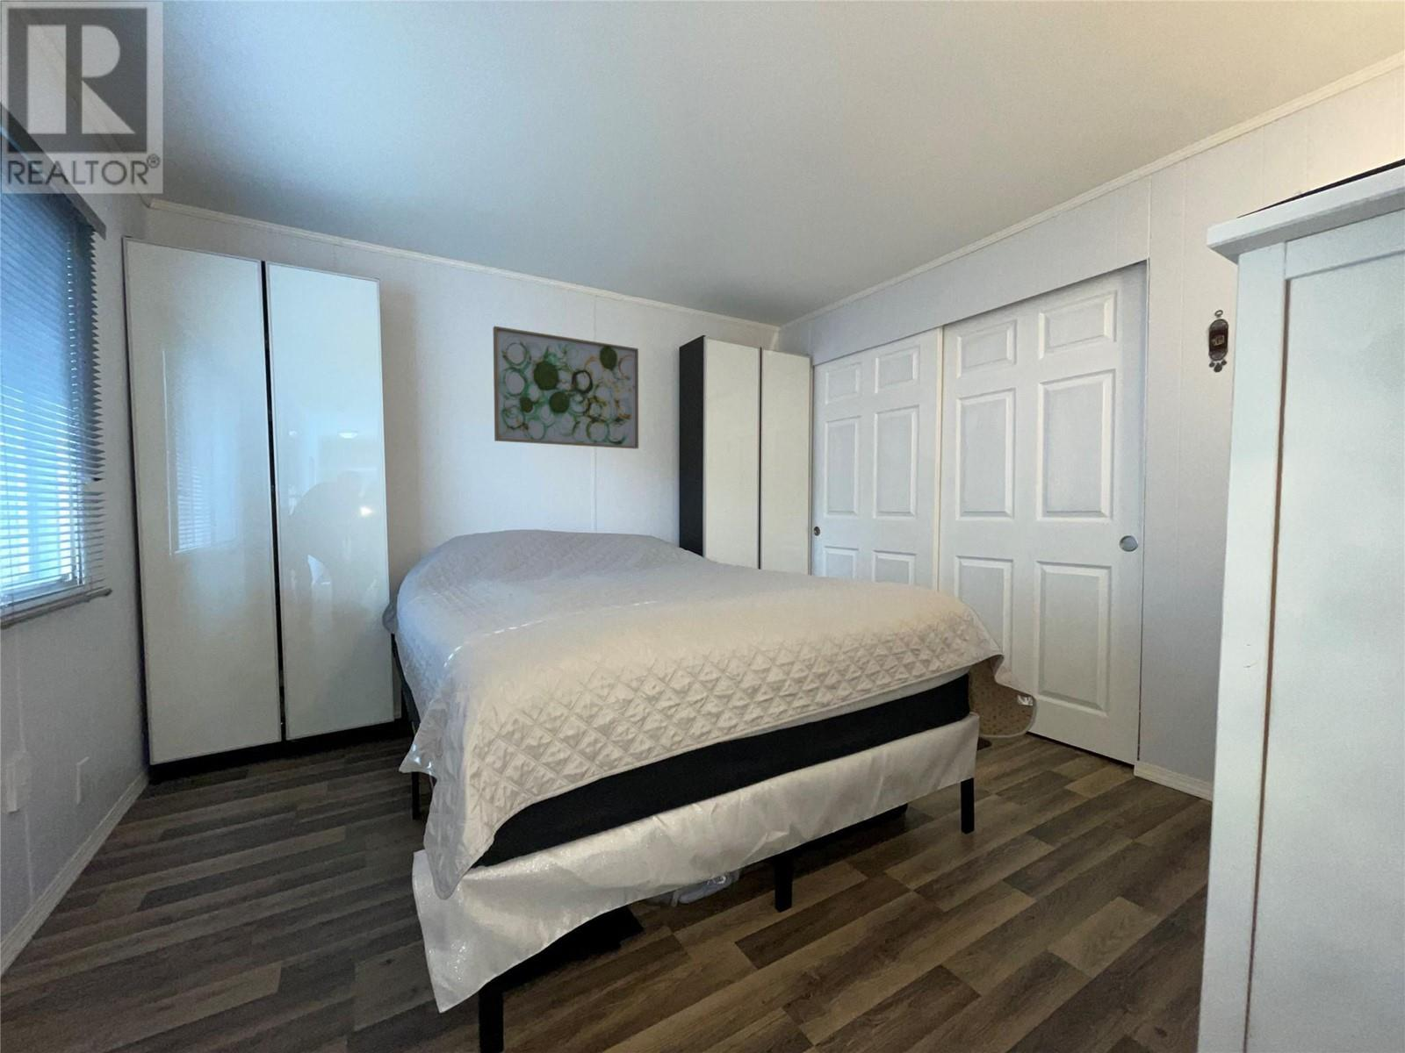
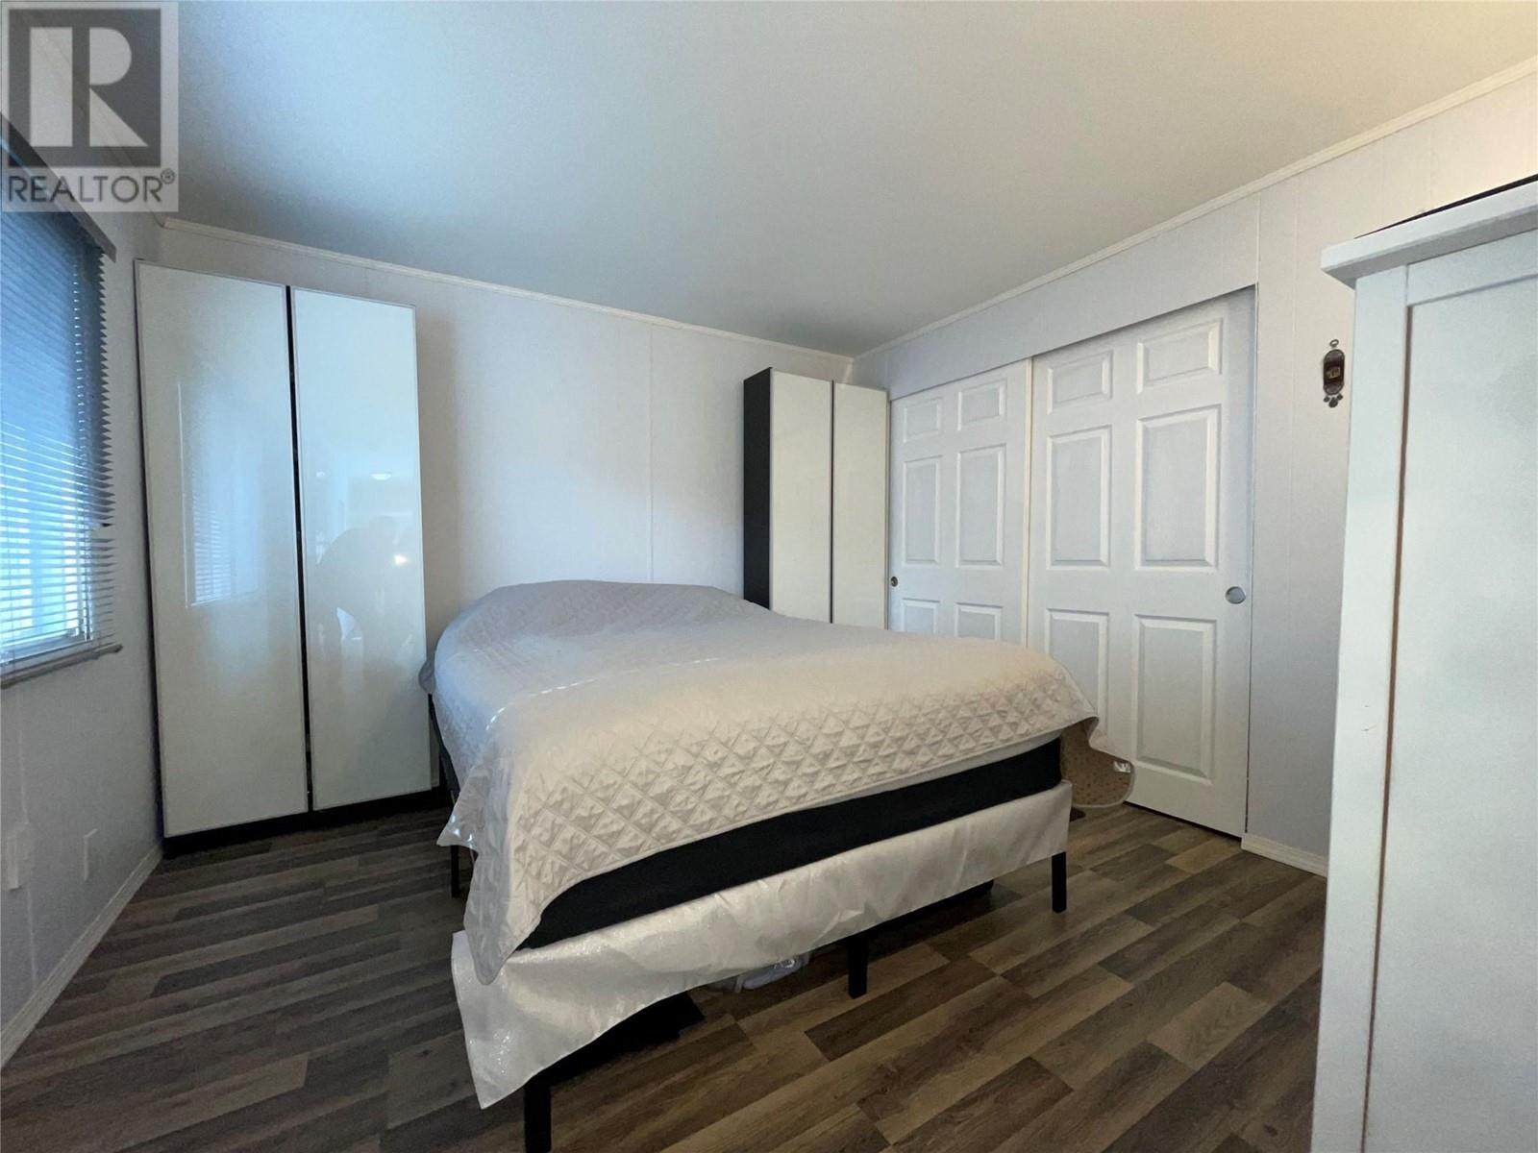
- wall art [492,325,639,450]
